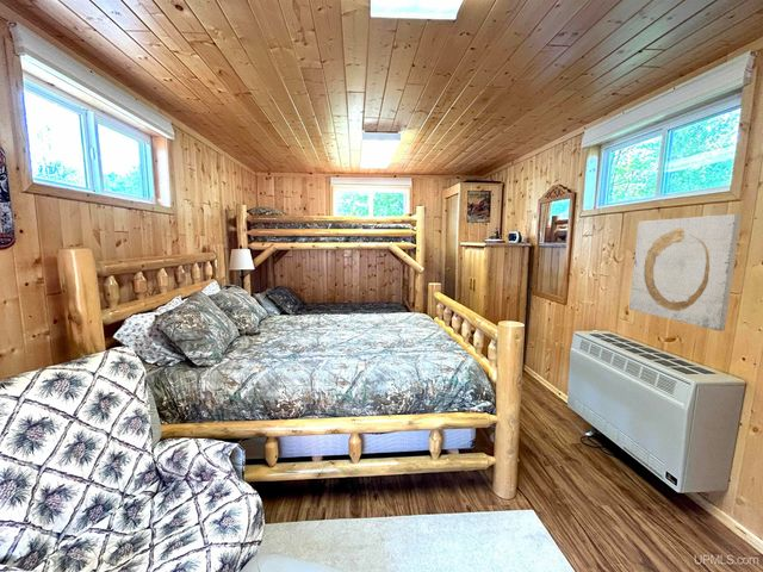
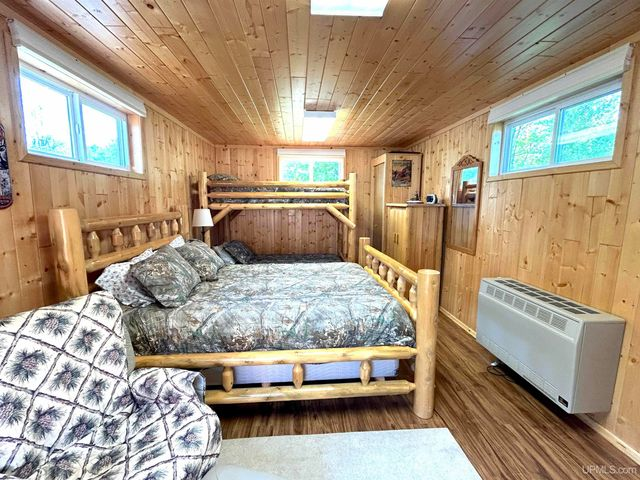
- wall art [628,213,742,332]
